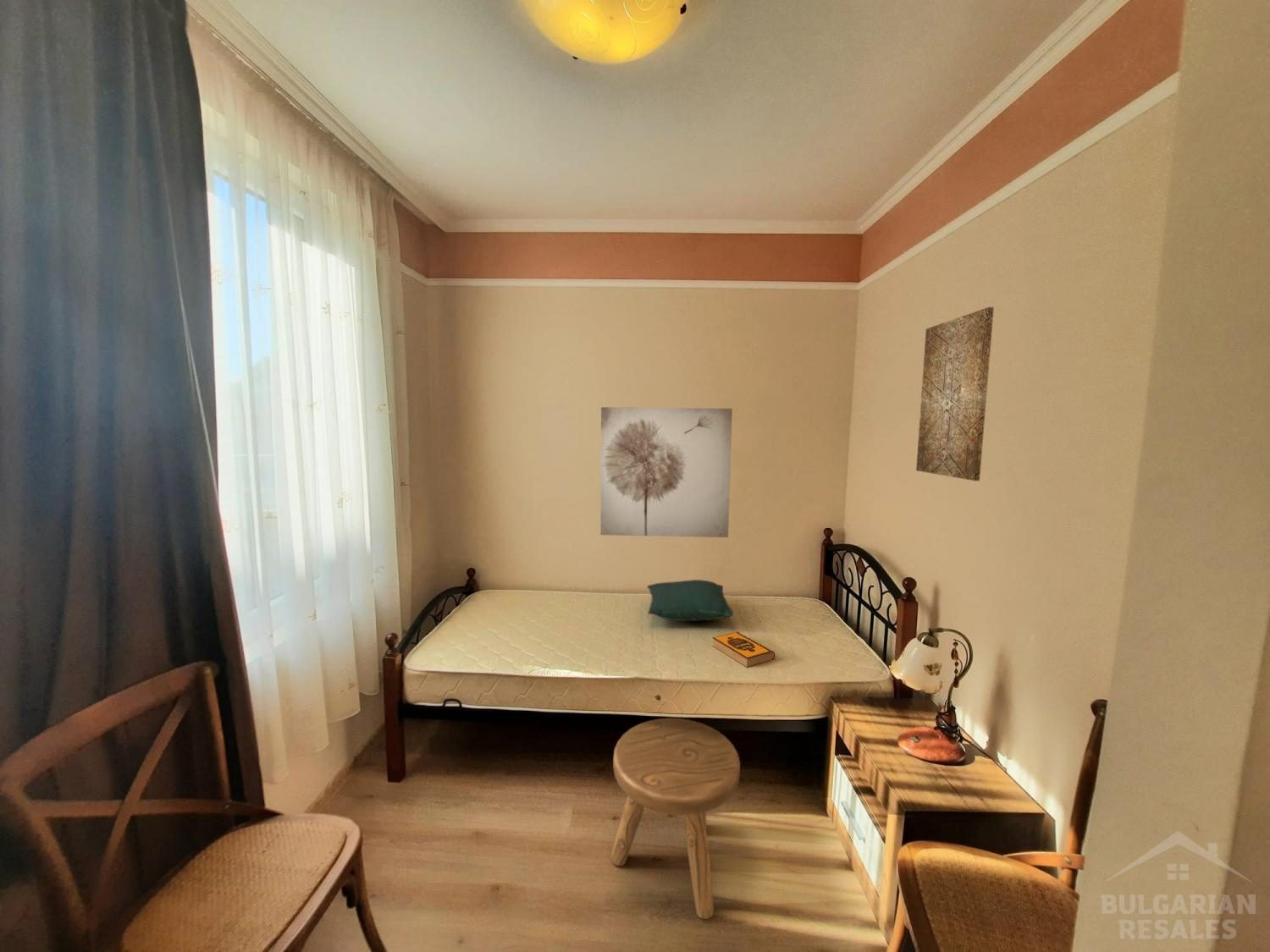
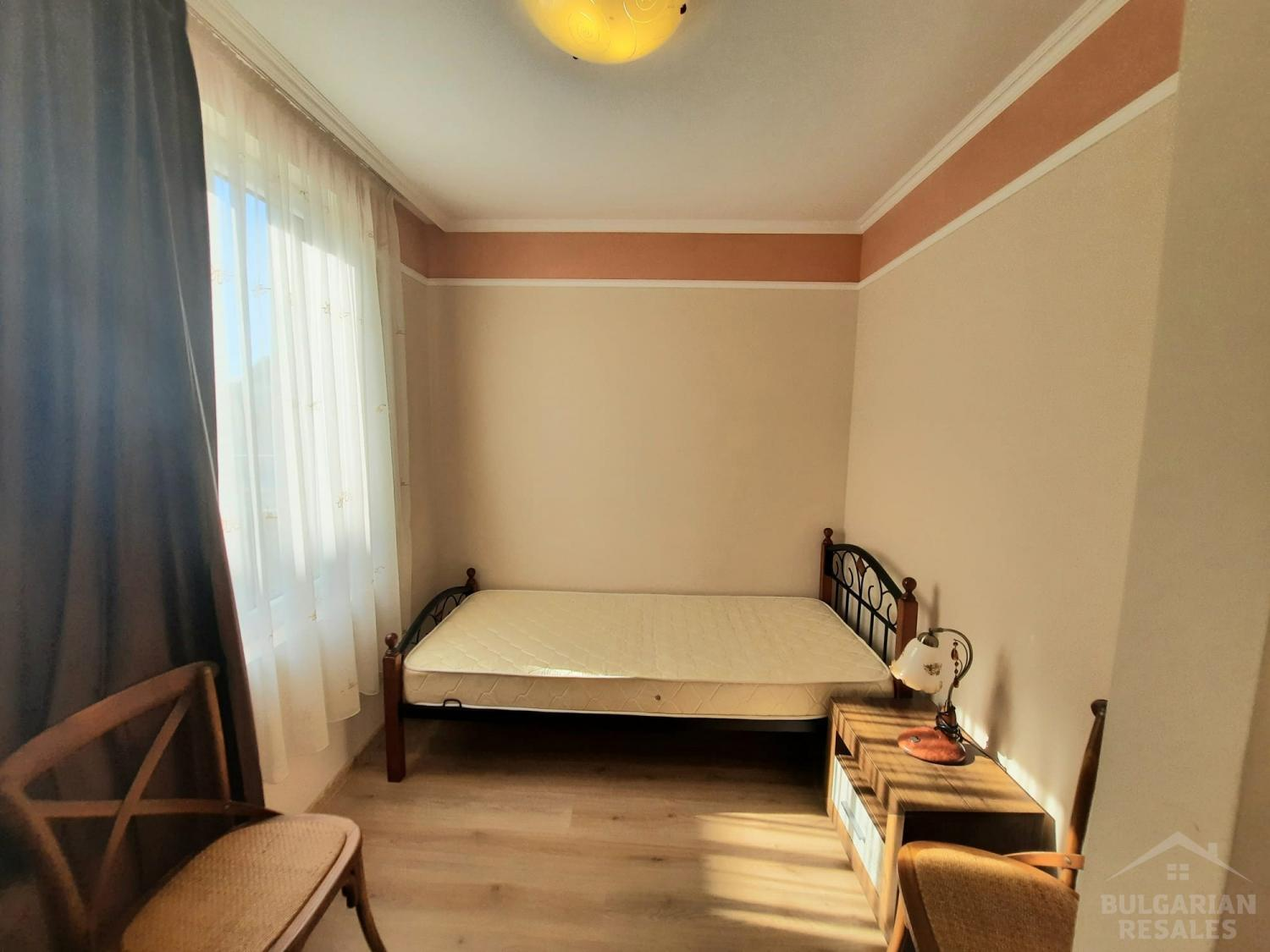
- wall art [915,306,995,482]
- pillow [646,579,734,622]
- wall art [599,406,733,538]
- stool [610,718,741,920]
- hardback book [712,630,776,669]
